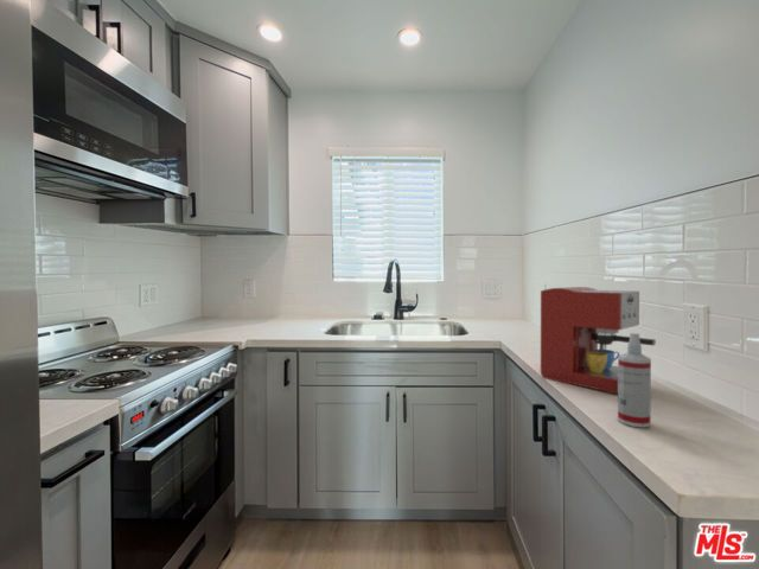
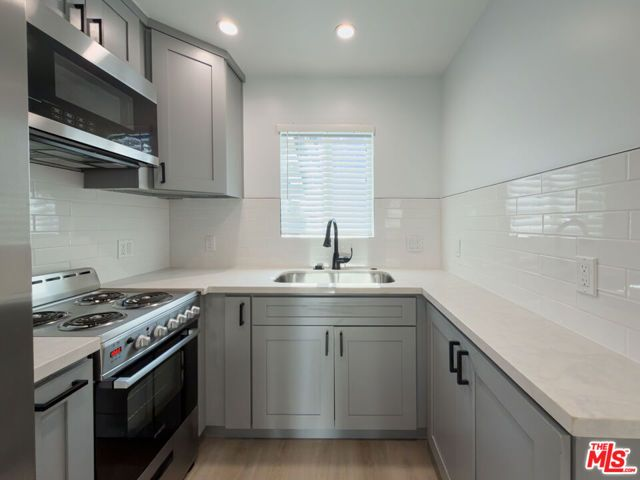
- spray bottle [617,332,652,429]
- coffee maker [540,286,657,394]
